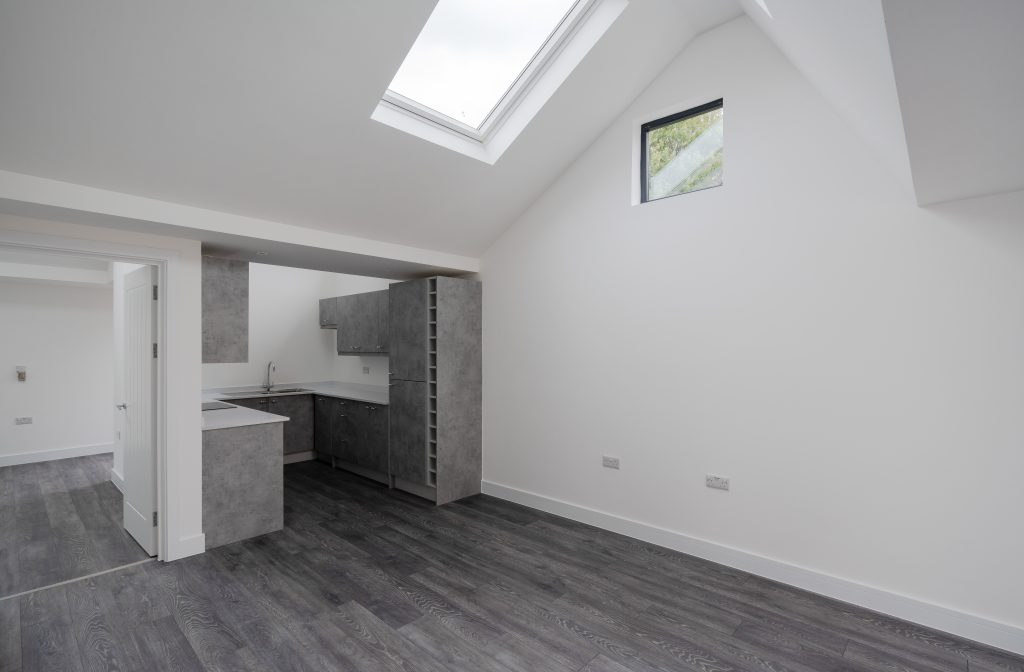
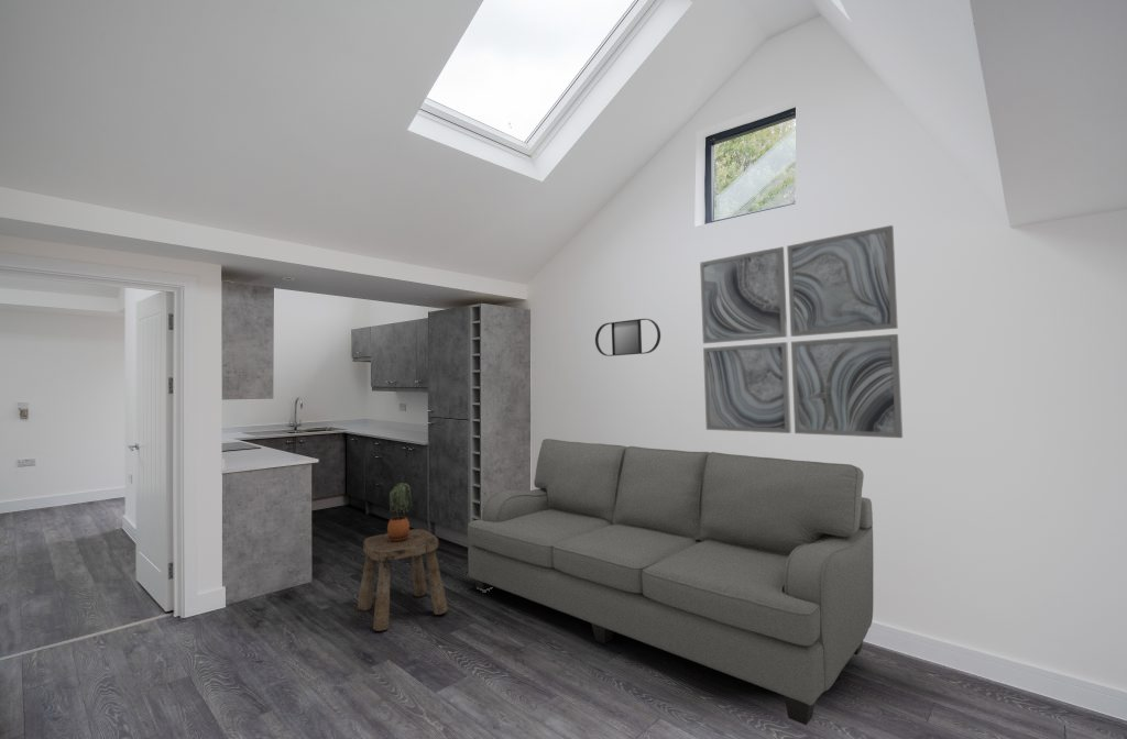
+ sofa [467,438,874,726]
+ home mirror [594,318,661,357]
+ stool [357,528,449,632]
+ potted plant [386,482,413,541]
+ wall art [699,224,904,439]
